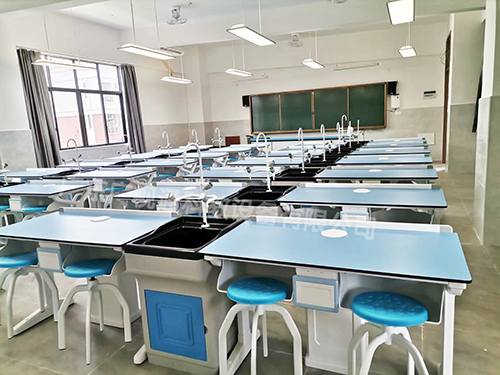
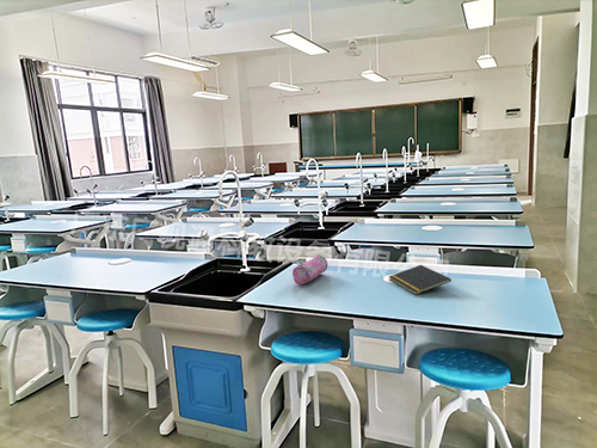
+ pencil case [291,254,328,286]
+ notepad [387,264,453,296]
